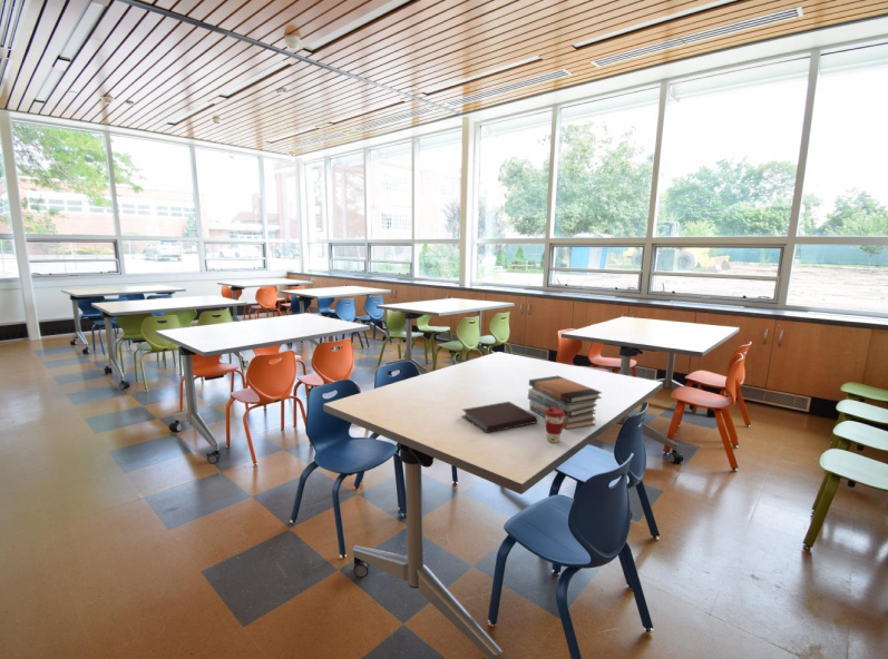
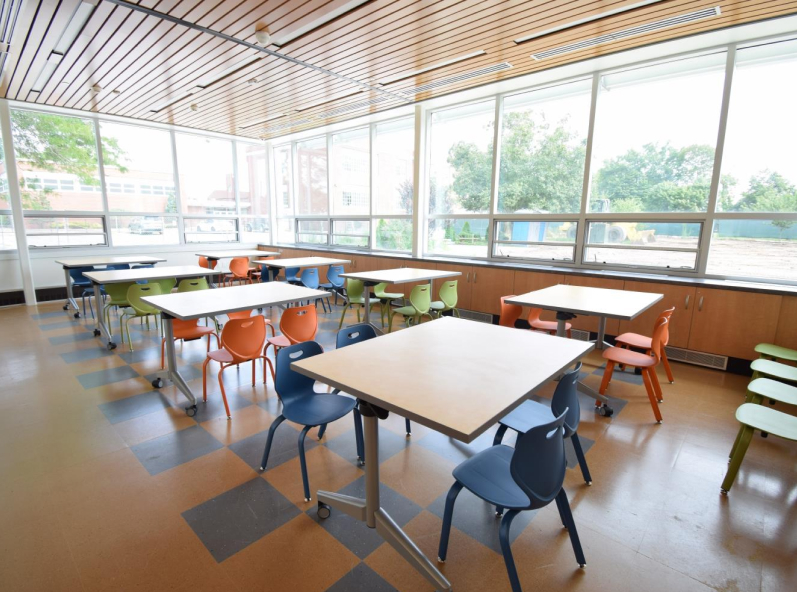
- coffee cup [544,409,565,444]
- notebook [461,401,538,434]
- book stack [527,375,603,431]
